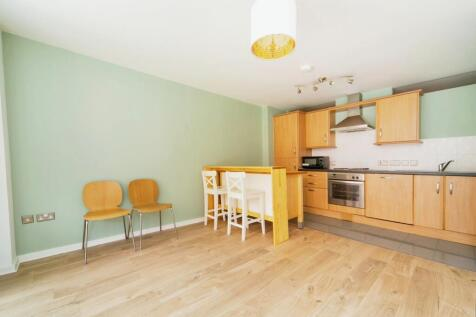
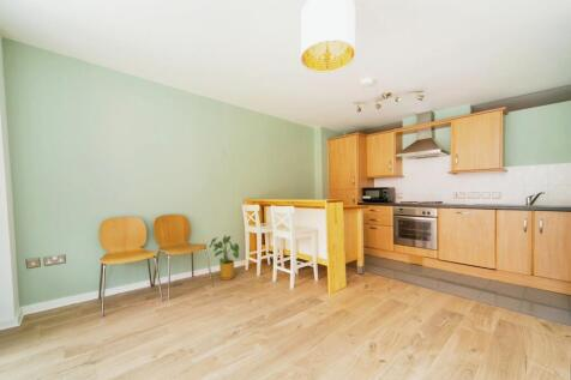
+ house plant [209,235,241,281]
